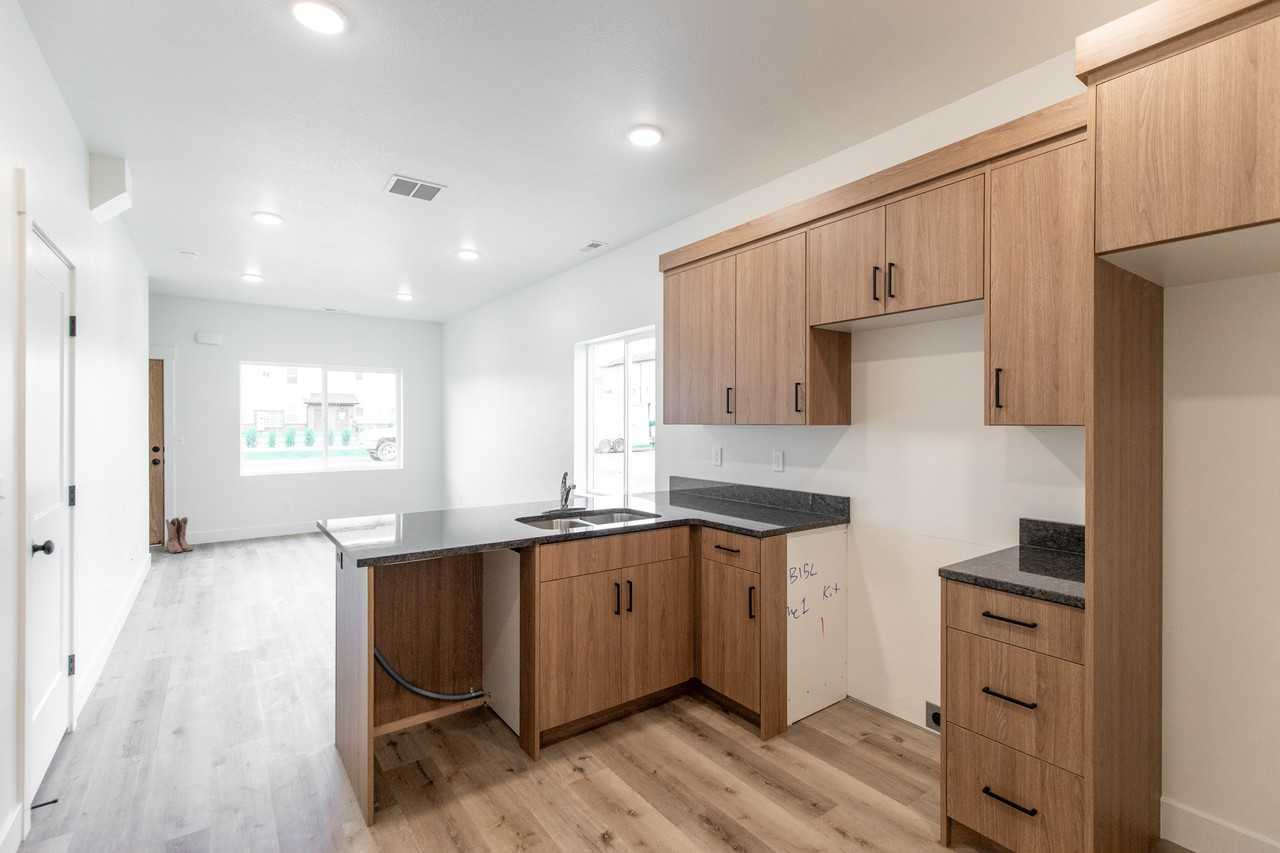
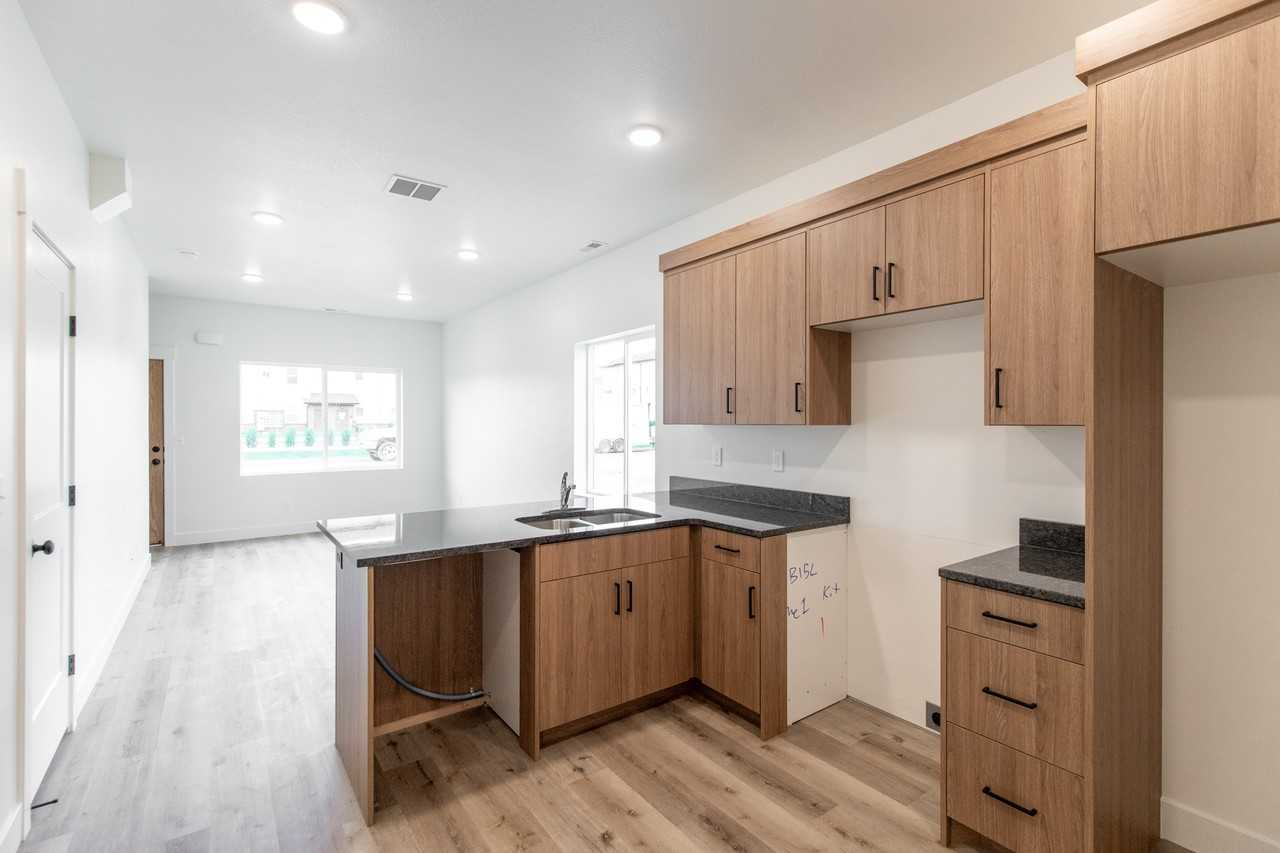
- boots [165,516,194,554]
